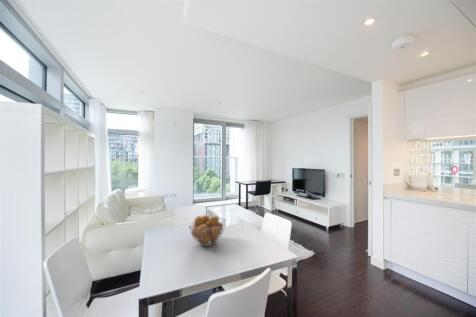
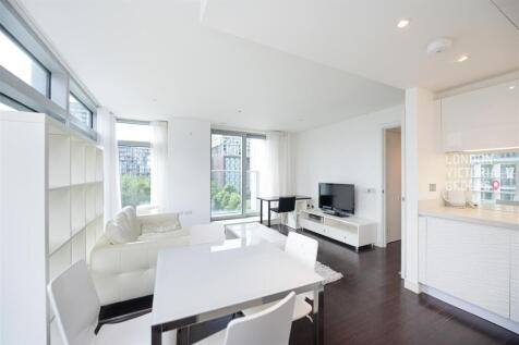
- fruit basket [187,214,227,247]
